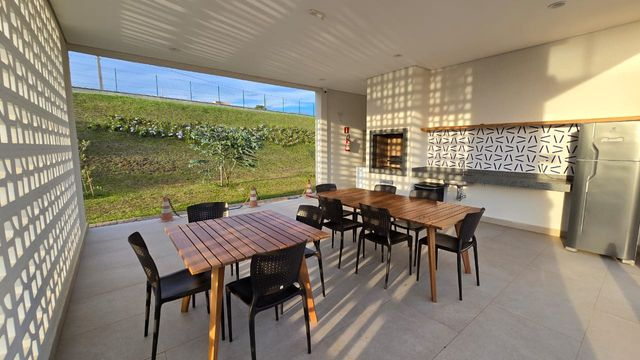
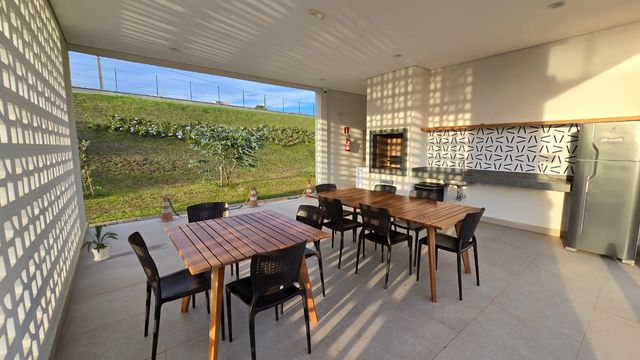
+ house plant [79,224,119,262]
